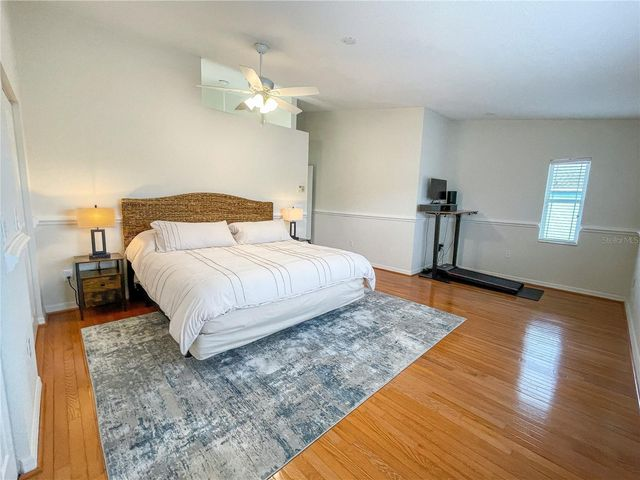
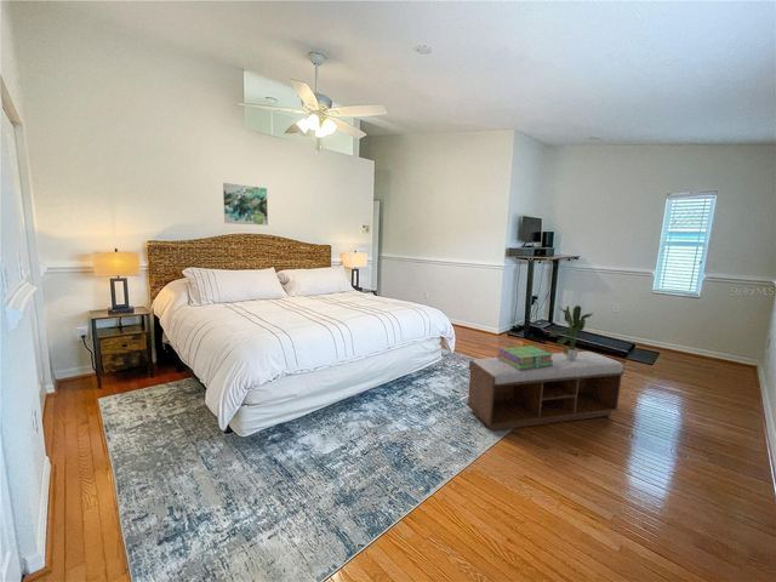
+ stack of books [497,344,554,370]
+ bench [466,350,626,432]
+ wall art [222,182,269,227]
+ potted plant [548,304,593,360]
